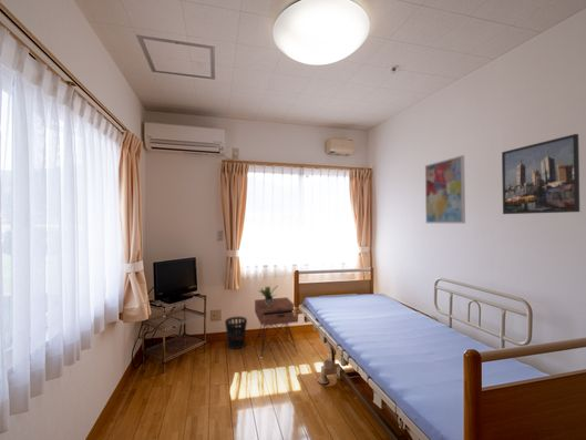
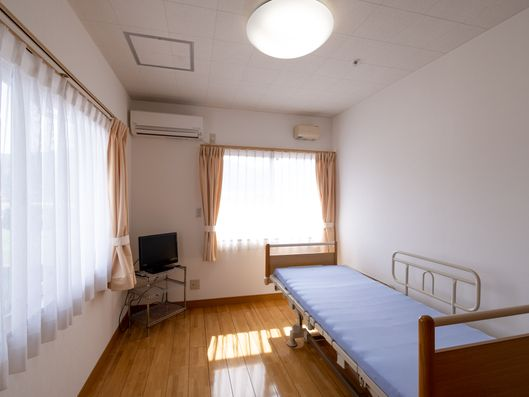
- nightstand [254,296,299,356]
- wall art [424,154,466,224]
- potted plant [257,285,278,307]
- wastebasket [224,316,248,350]
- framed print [501,133,580,215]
